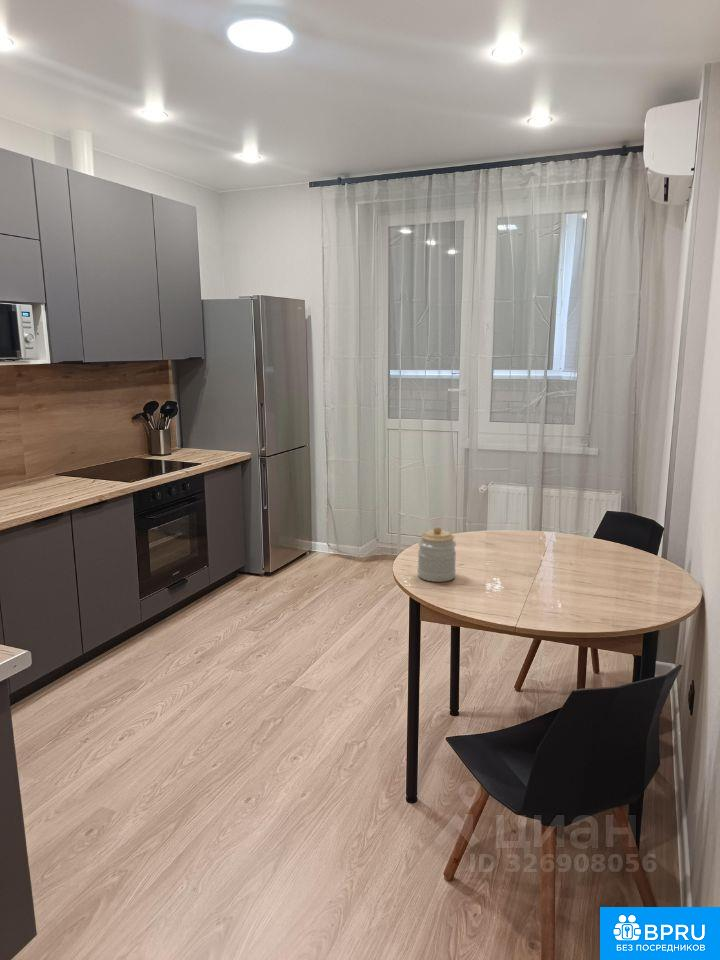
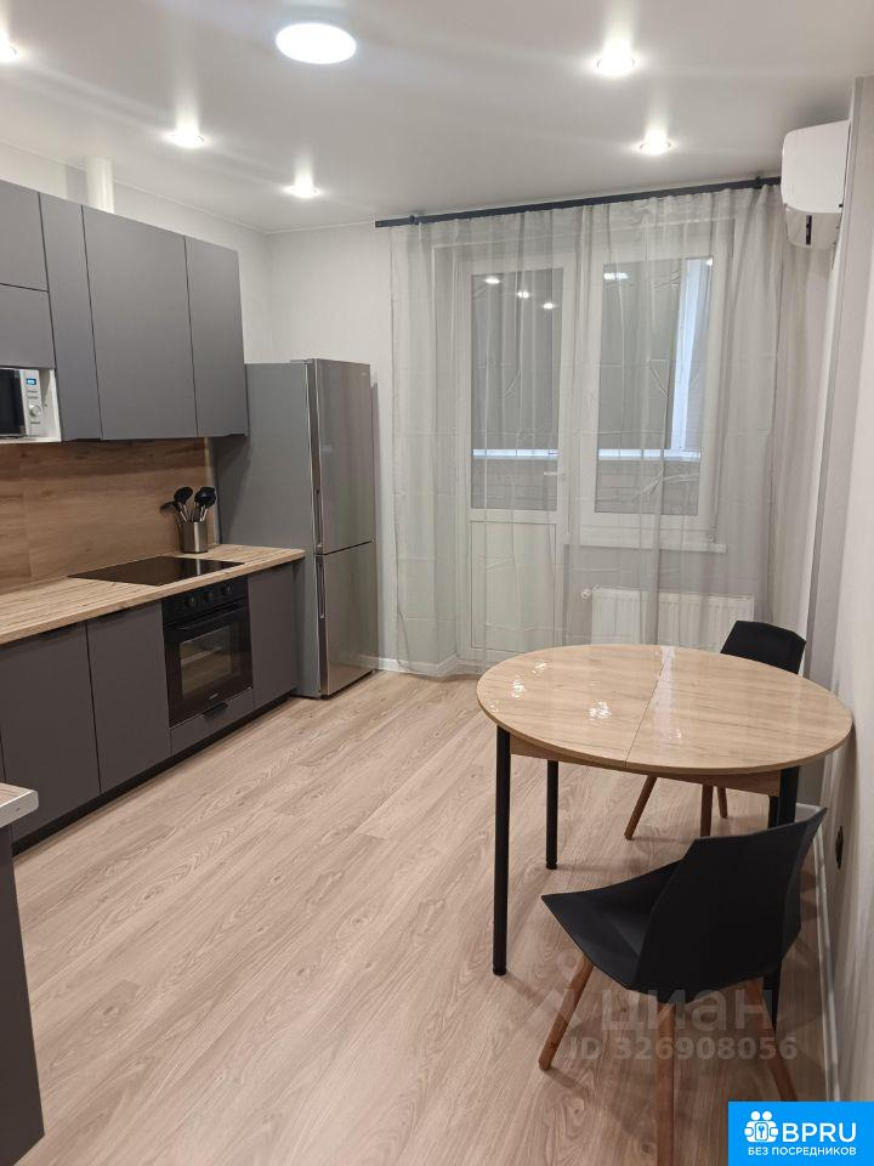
- jar [417,525,457,583]
